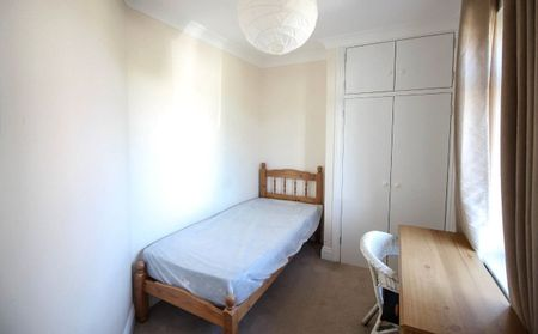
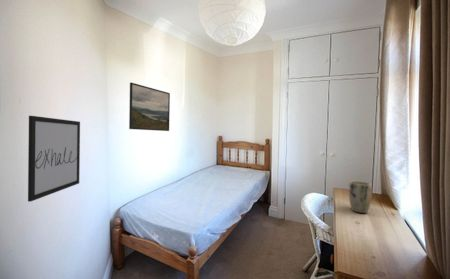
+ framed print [128,82,171,132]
+ plant pot [348,180,373,214]
+ wall art [27,115,81,203]
